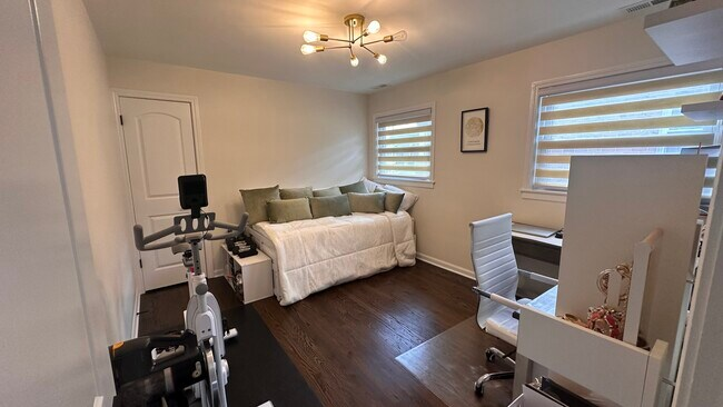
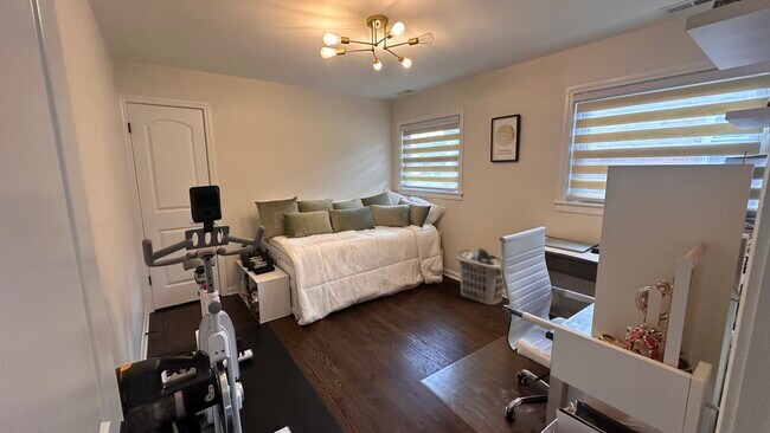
+ clothes hamper [455,247,505,306]
